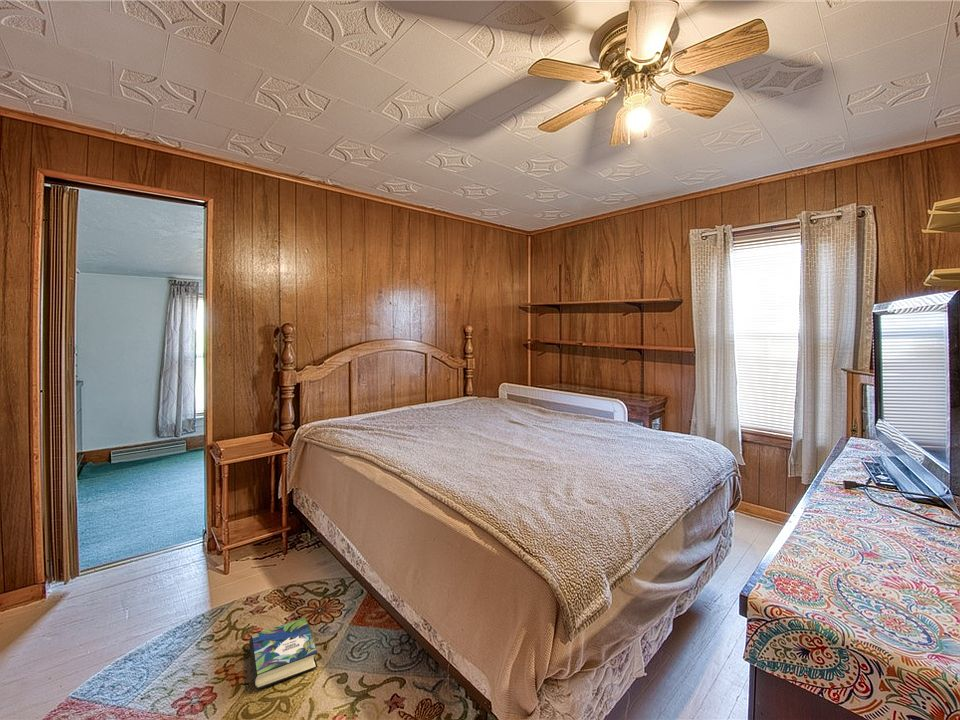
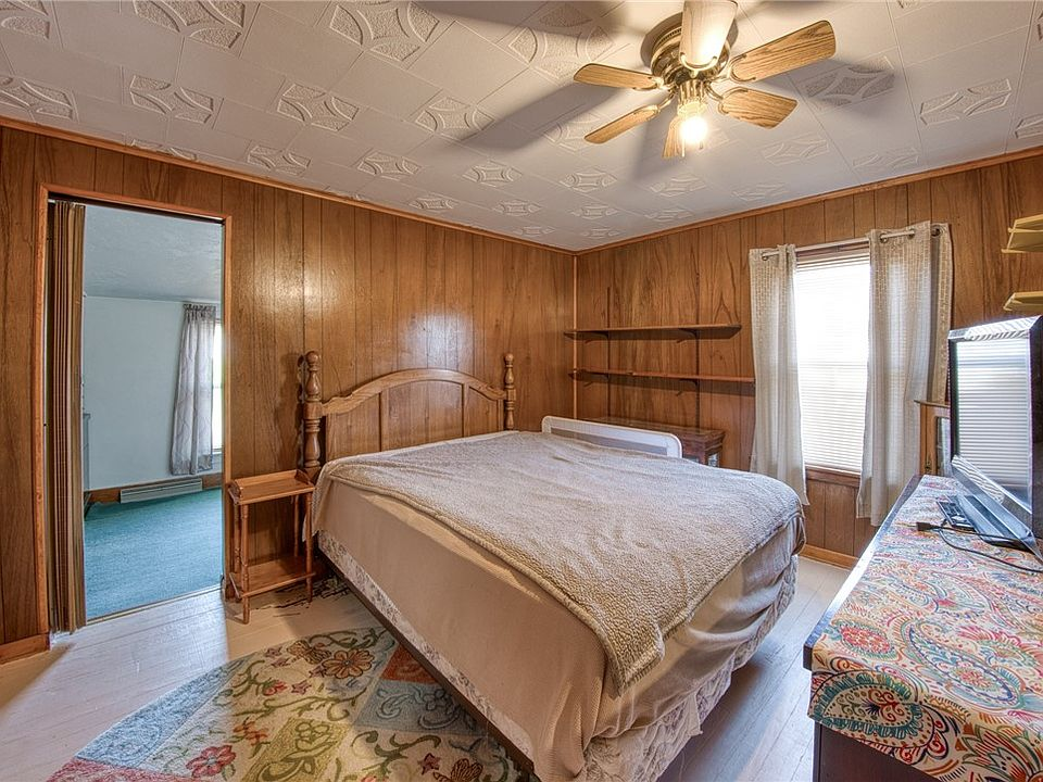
- book [248,617,319,691]
